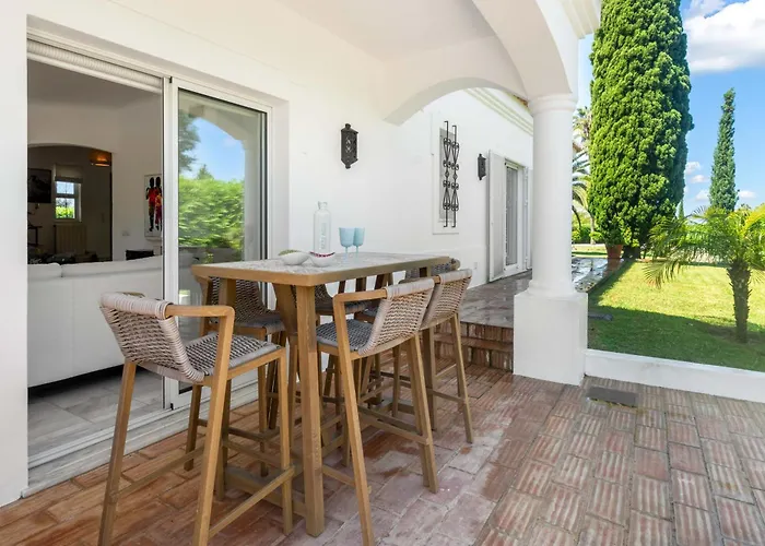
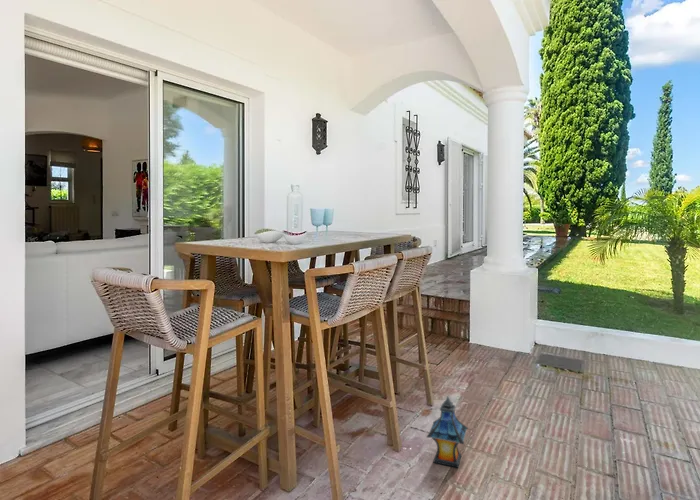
+ lantern [425,395,469,469]
